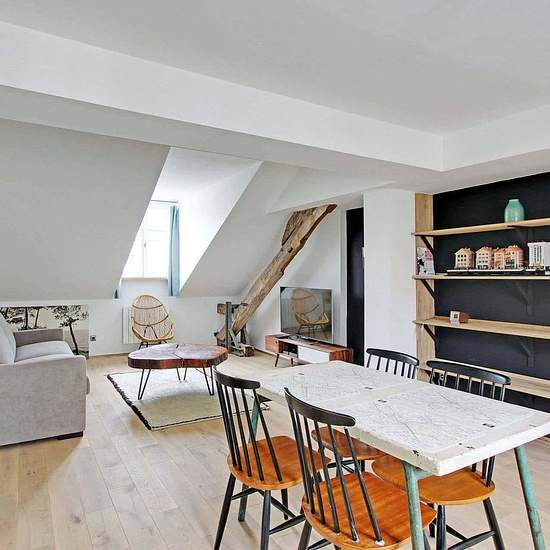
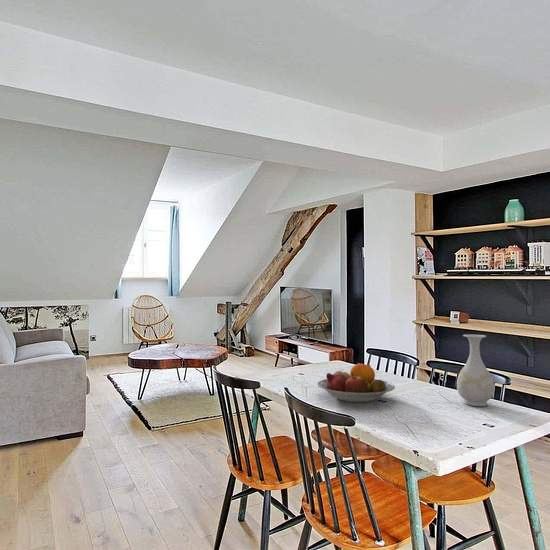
+ vase [456,333,496,407]
+ fruit bowl [316,362,396,403]
